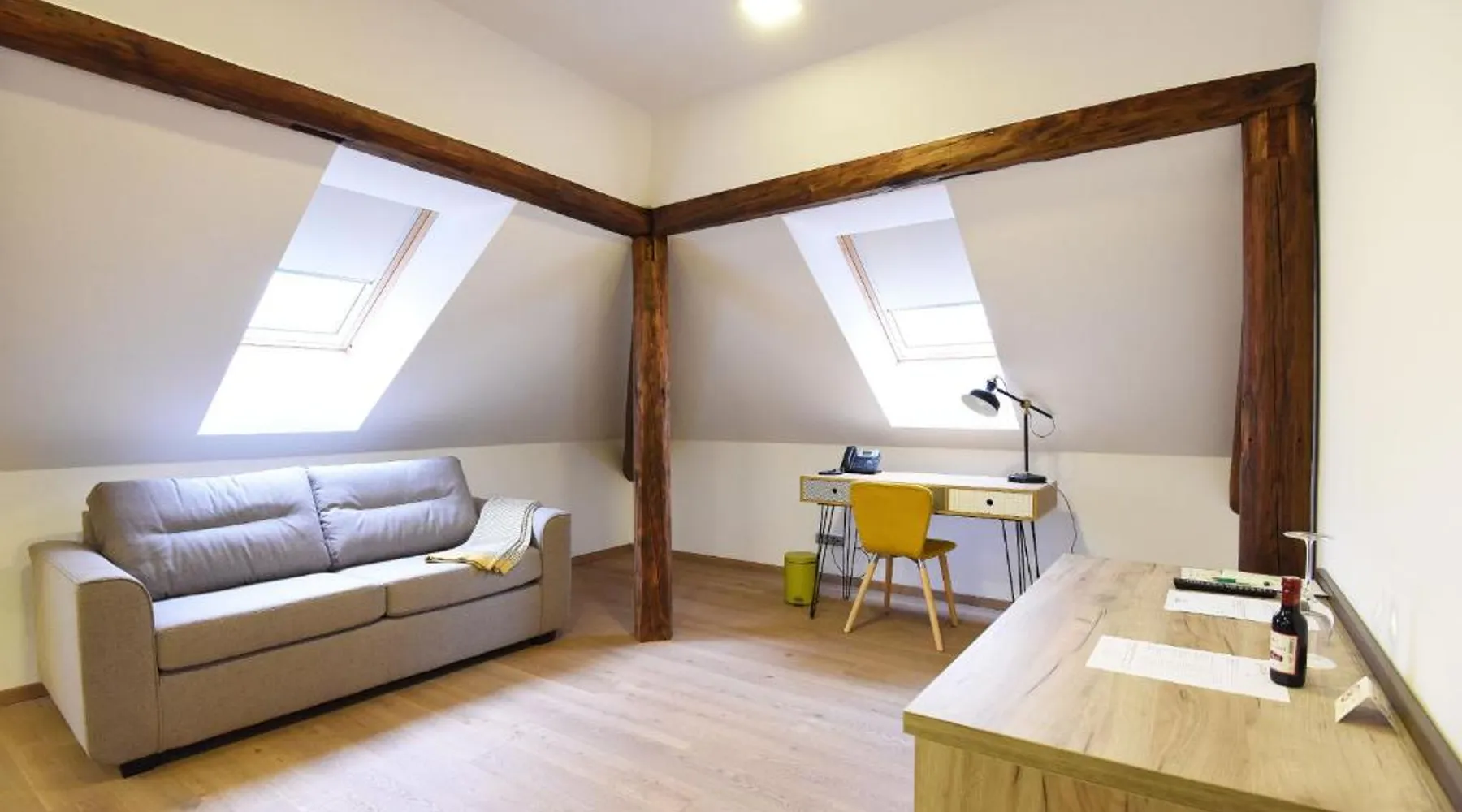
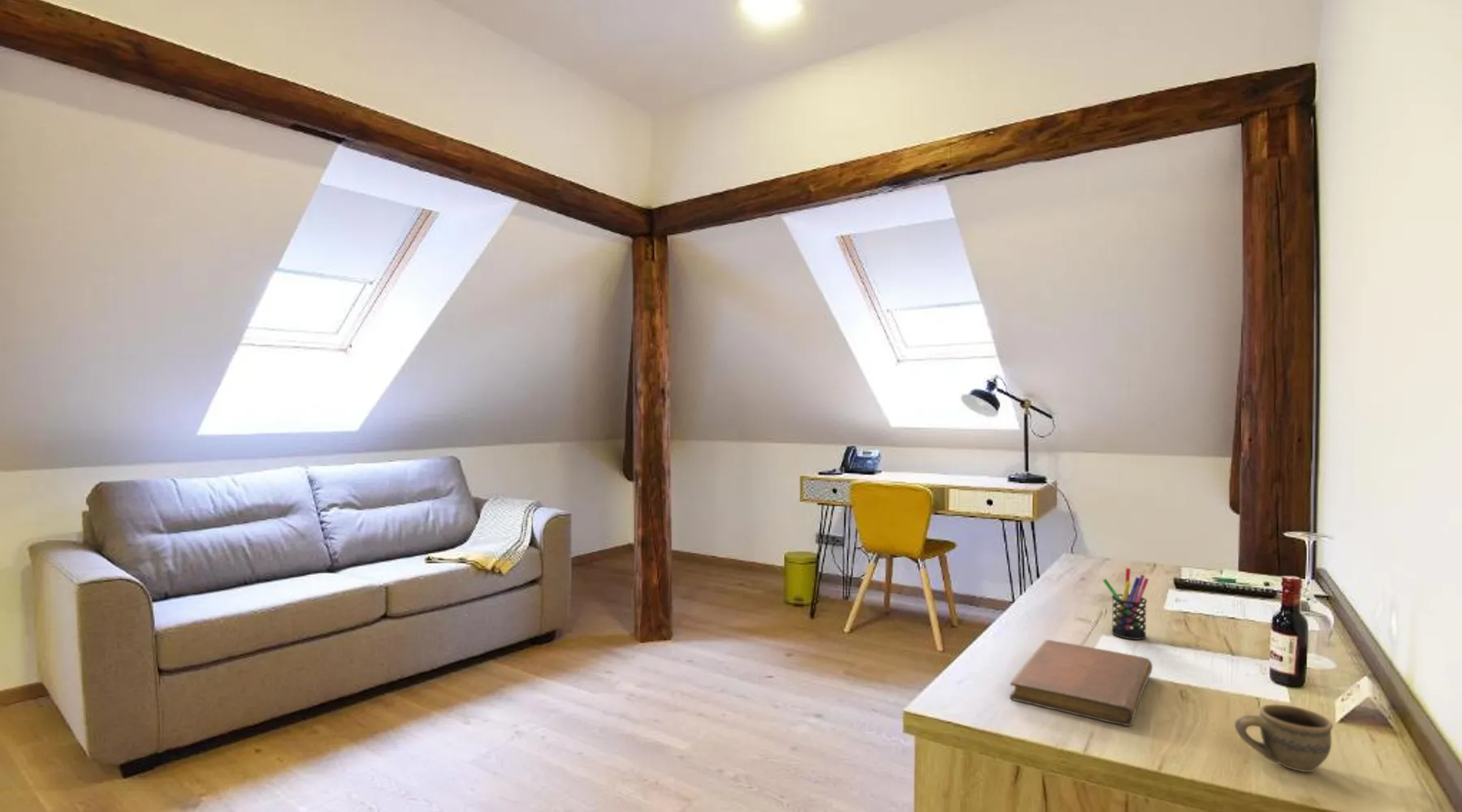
+ pen holder [1102,567,1149,641]
+ cup [1234,704,1334,773]
+ notebook [1009,639,1153,727]
